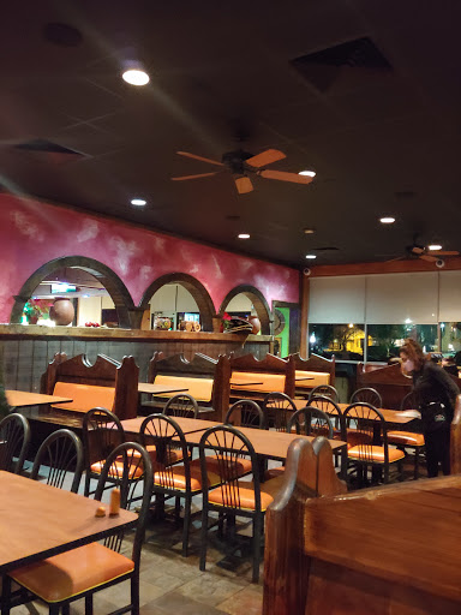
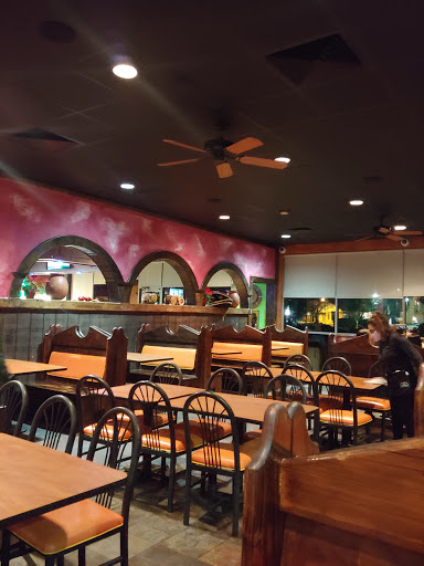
- pepper shaker [94,488,121,518]
